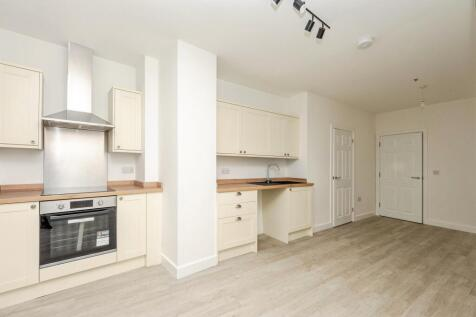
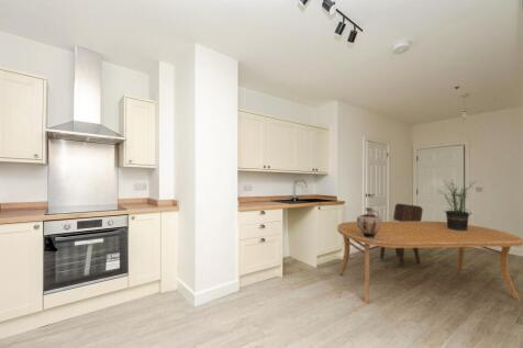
+ potted plant [439,178,477,231]
+ dining chair [379,202,424,268]
+ dining table [336,221,523,304]
+ ceramic jug [356,206,382,238]
